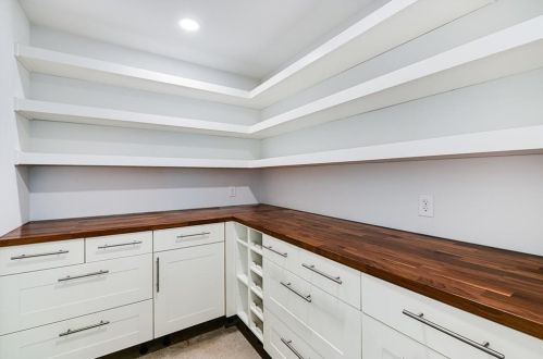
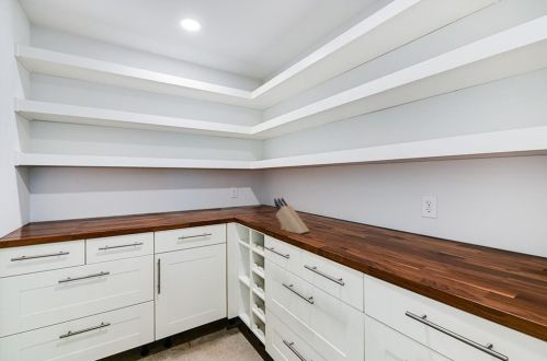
+ knife block [273,197,310,235]
